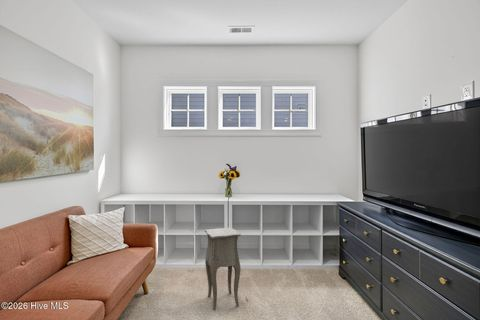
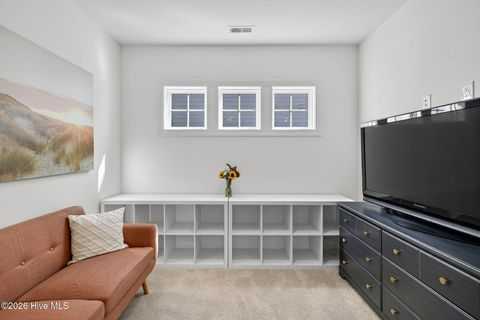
- side table [204,227,249,311]
